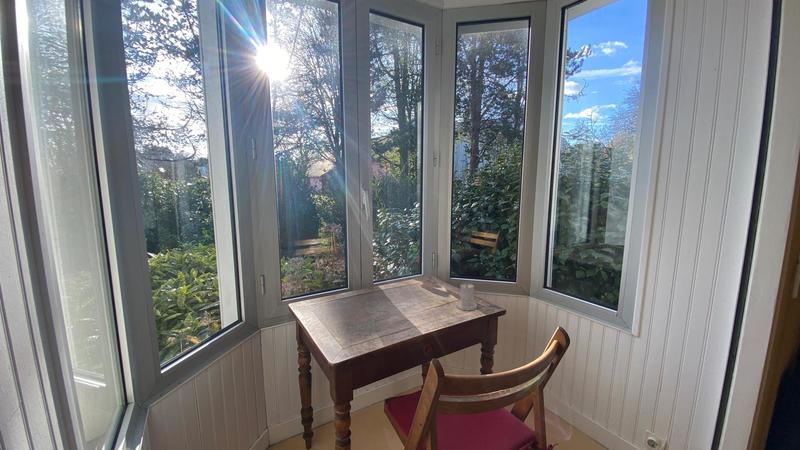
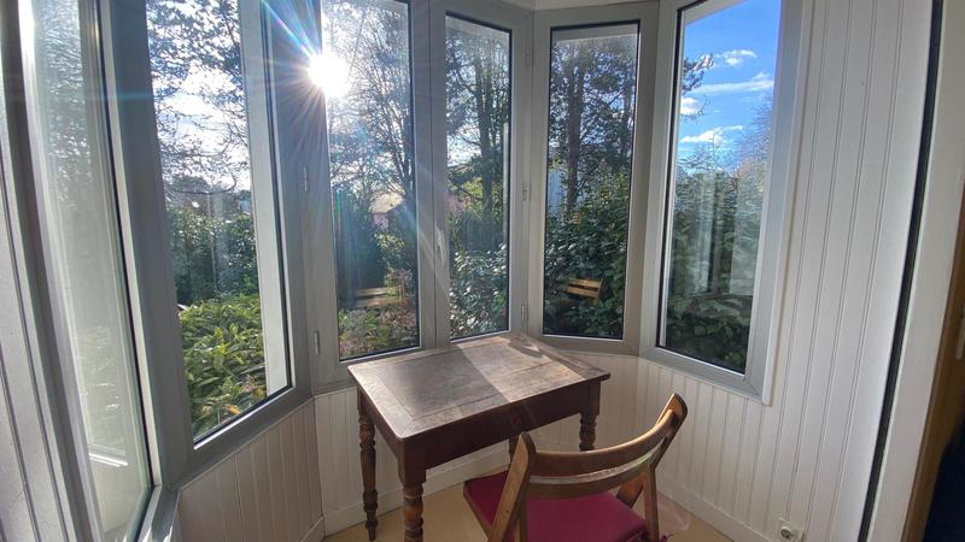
- candle [455,282,478,312]
